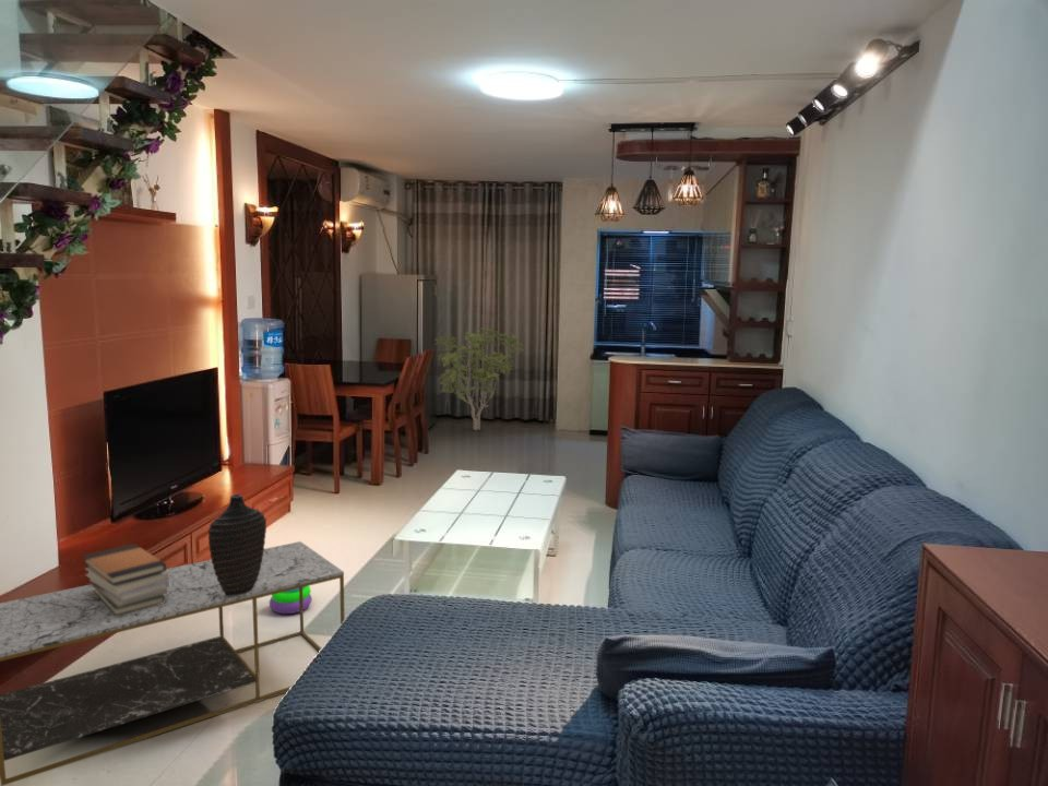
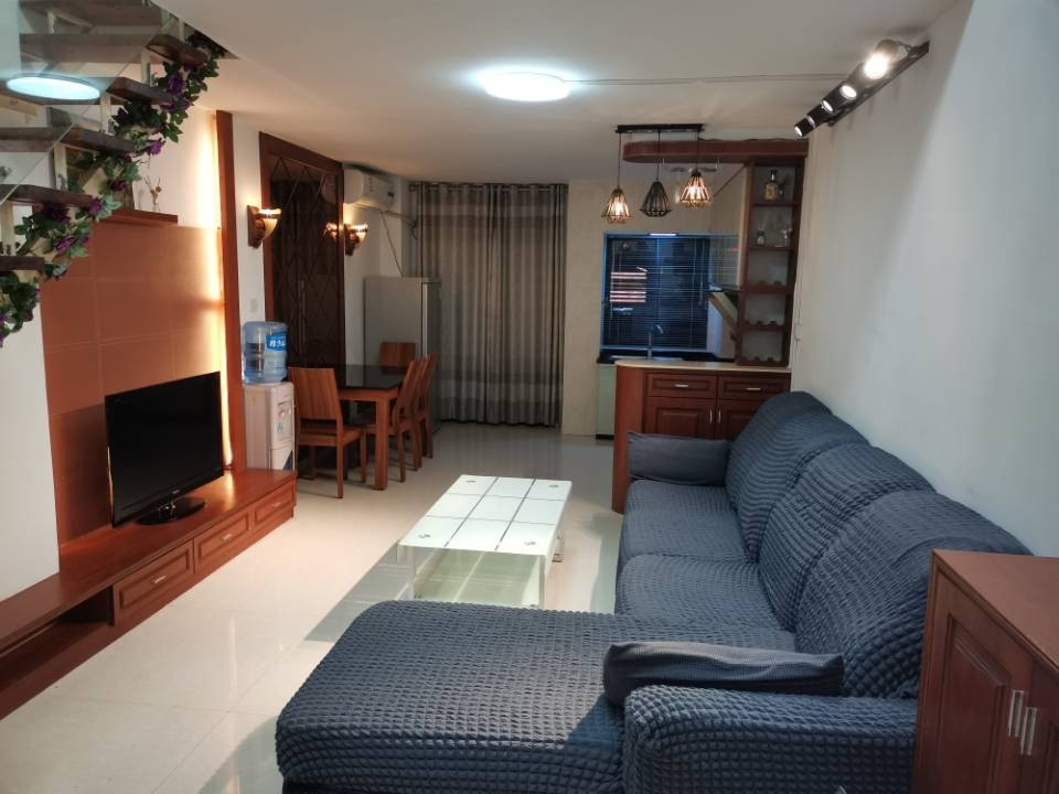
- book stack [82,543,169,616]
- stacking toy [269,585,313,615]
- shrub [433,326,525,431]
- coffee table [0,540,346,786]
- decorative vase [207,493,267,595]
